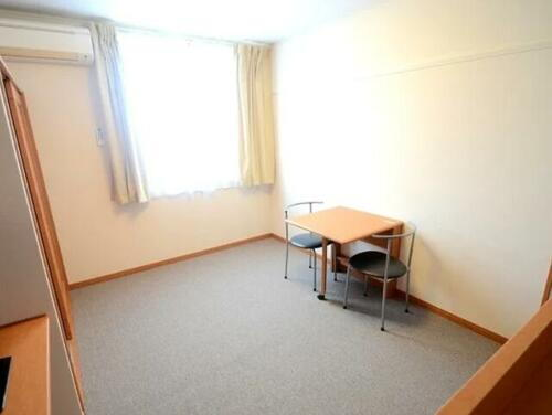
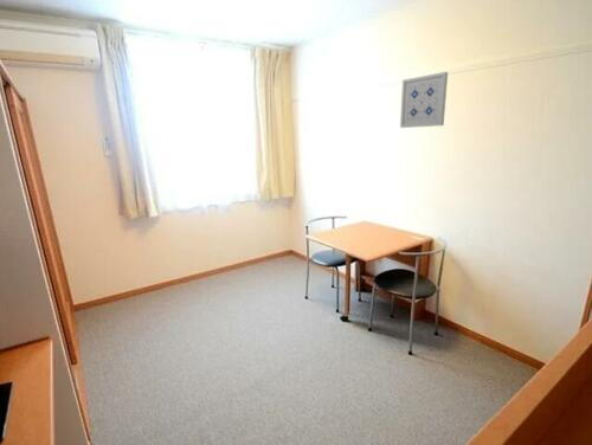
+ wall art [399,71,449,129]
